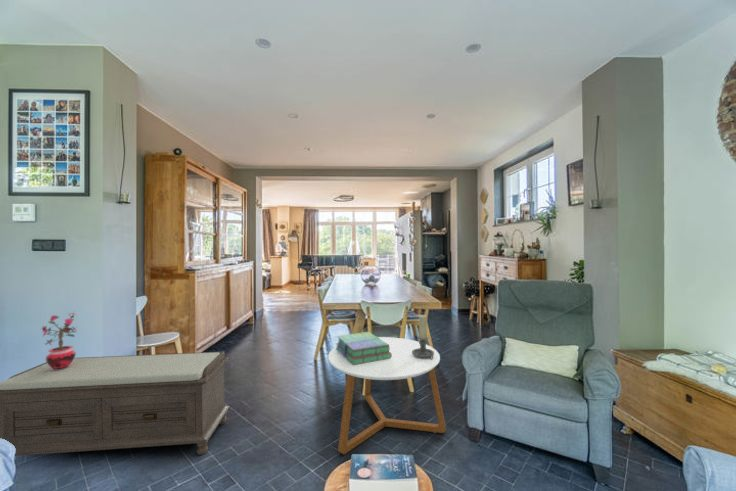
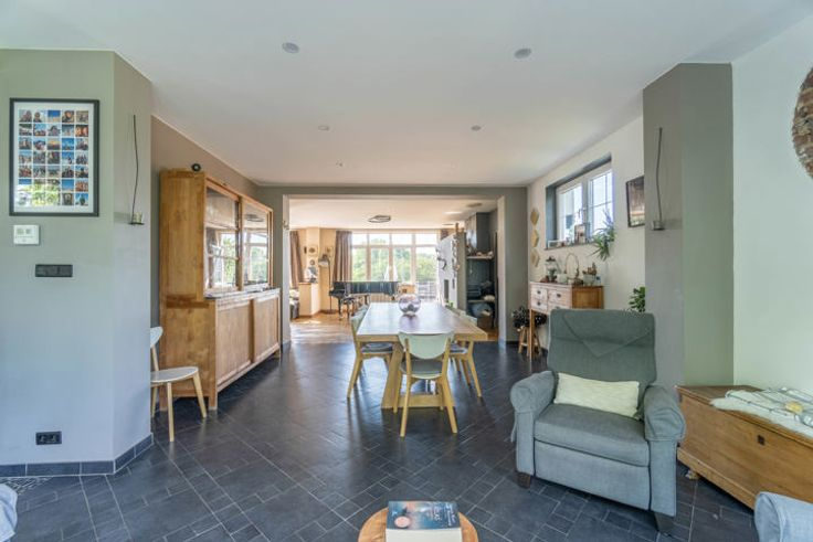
- coffee table [327,336,447,455]
- potted plant [41,312,78,370]
- stack of books [334,331,392,365]
- candle holder [412,314,434,360]
- bench [0,351,230,457]
